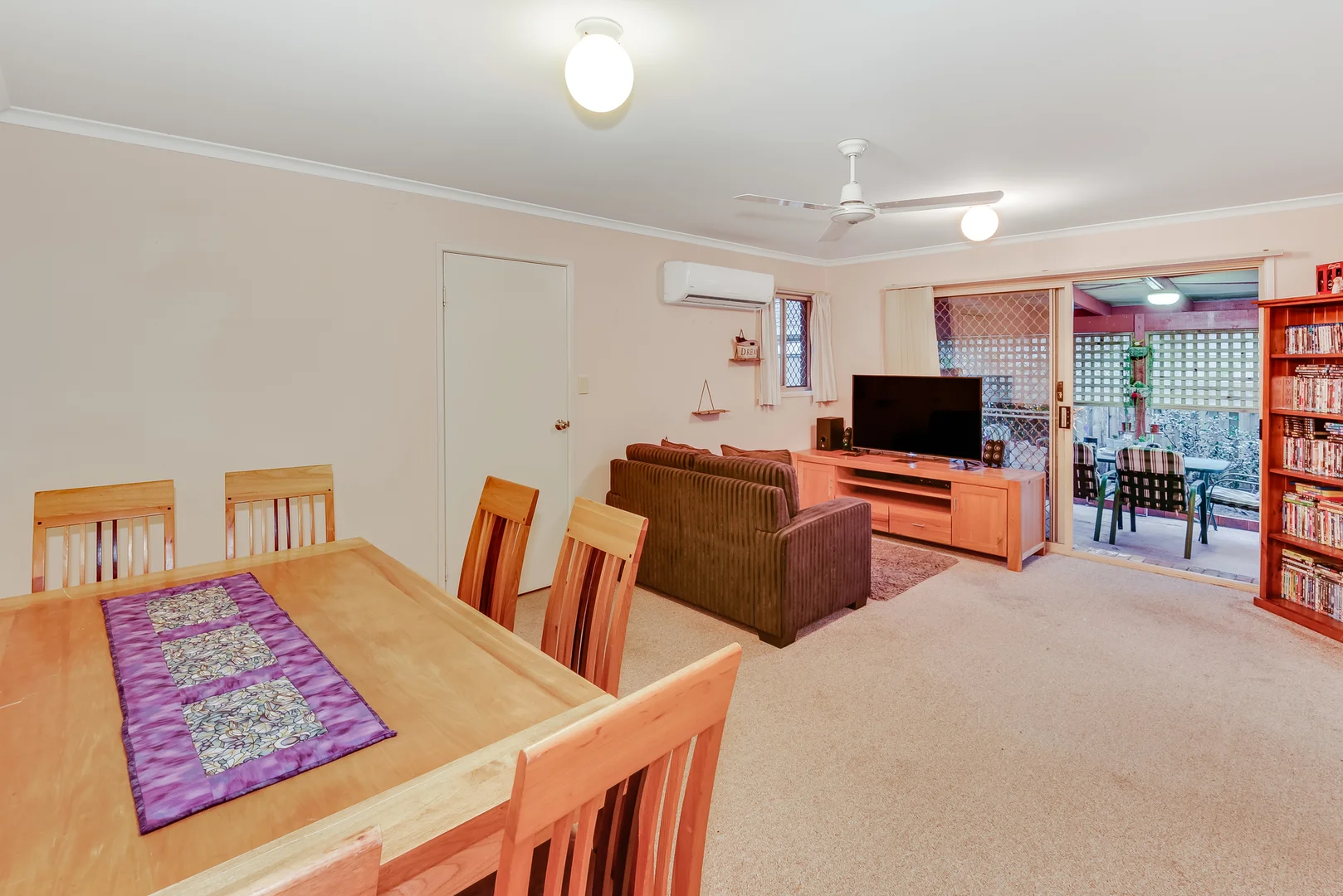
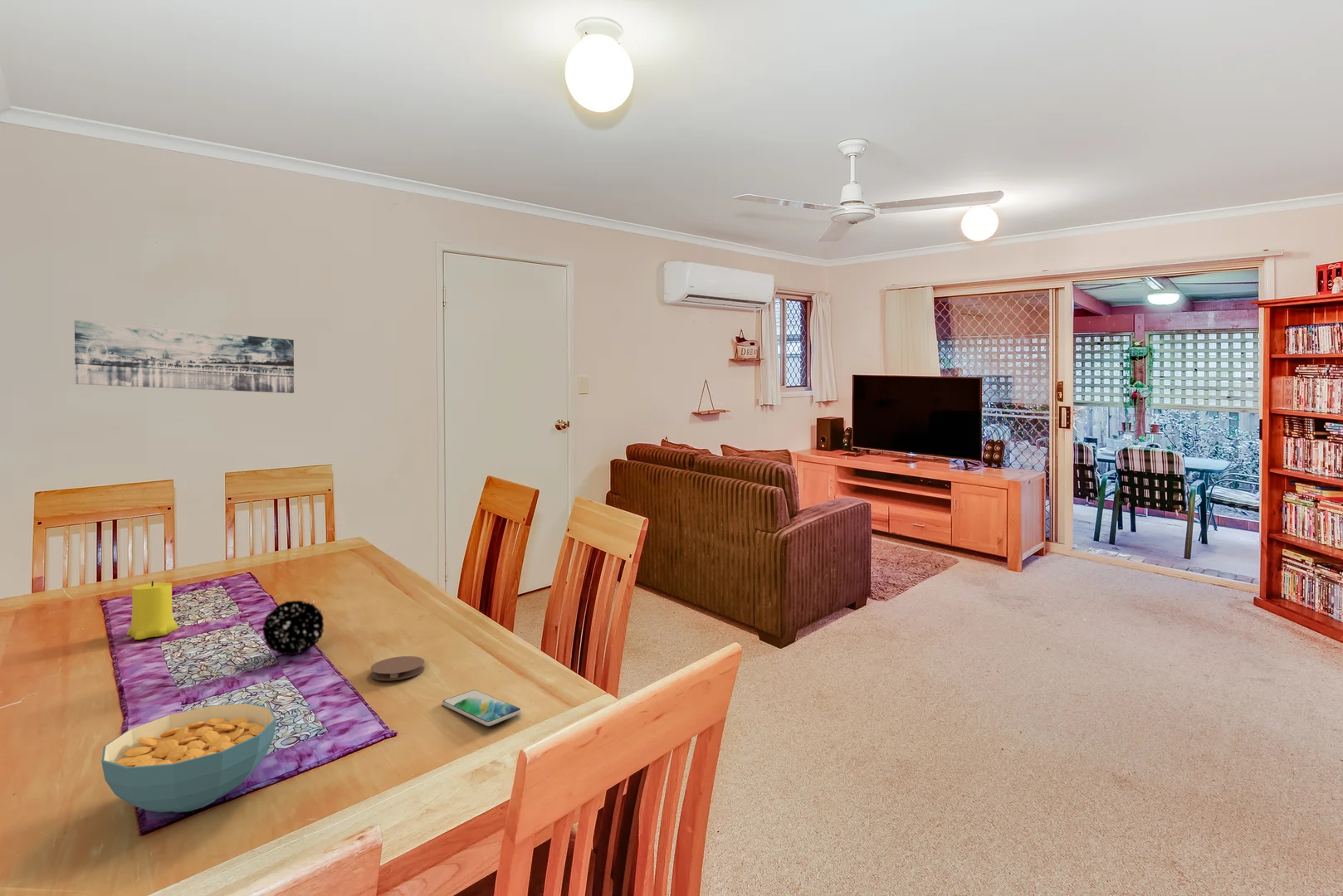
+ smartphone [442,689,522,727]
+ coaster [370,655,425,681]
+ decorative ball [261,598,325,656]
+ wall art [74,319,295,394]
+ candle [125,580,179,640]
+ cereal bowl [100,703,277,813]
